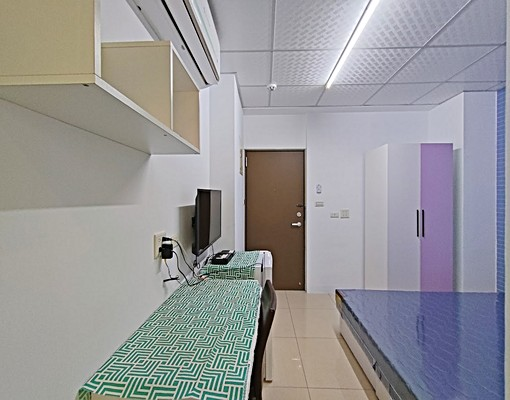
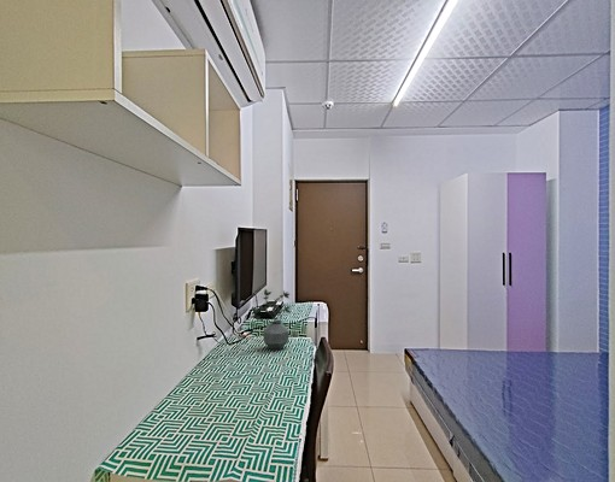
+ potted plant [251,288,292,351]
